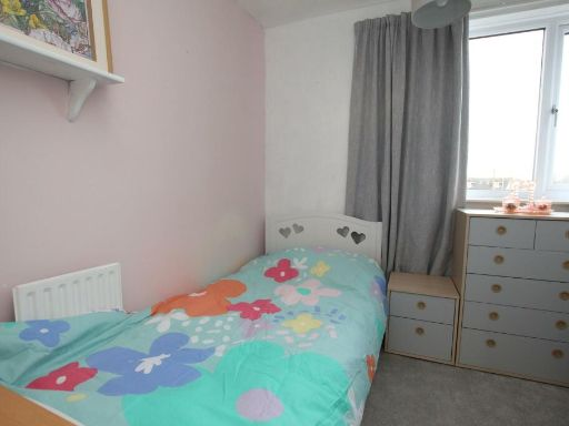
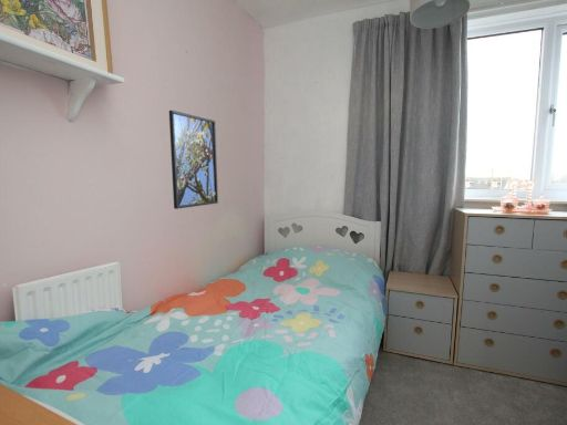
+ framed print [168,110,219,210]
